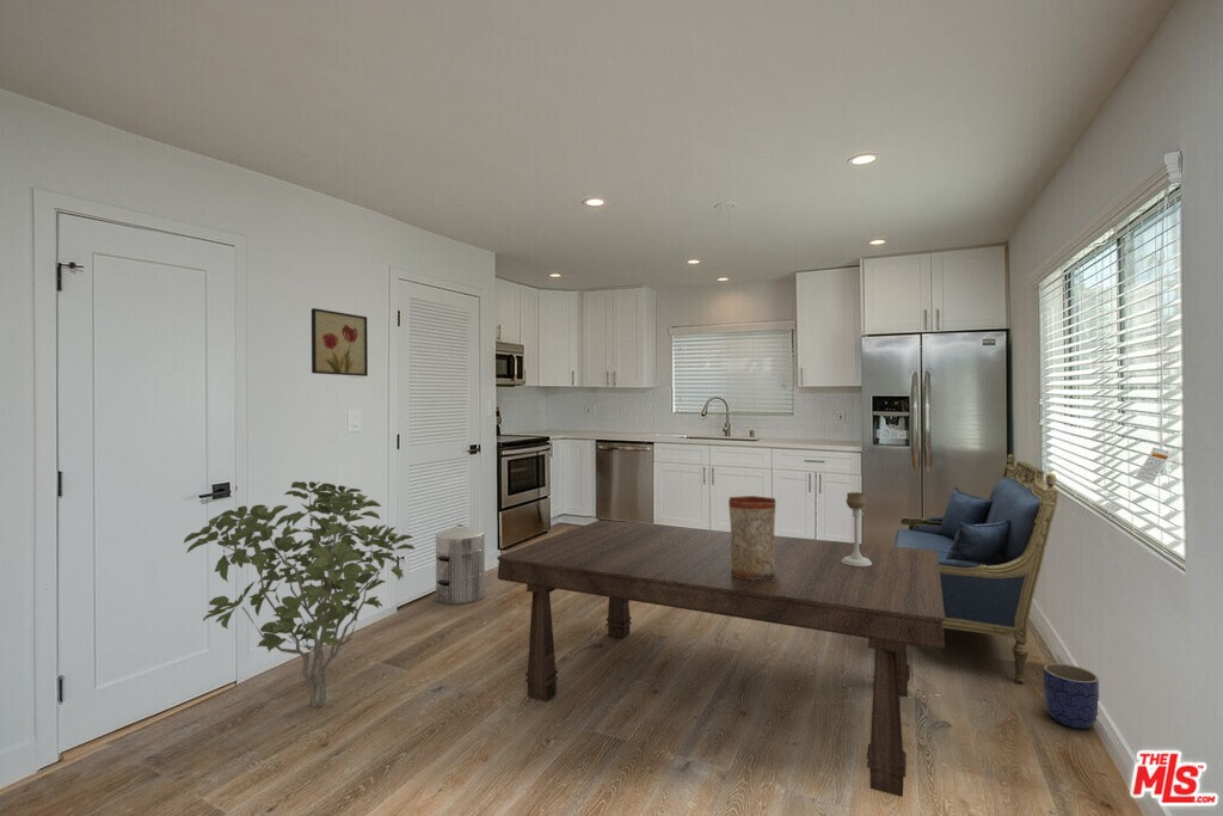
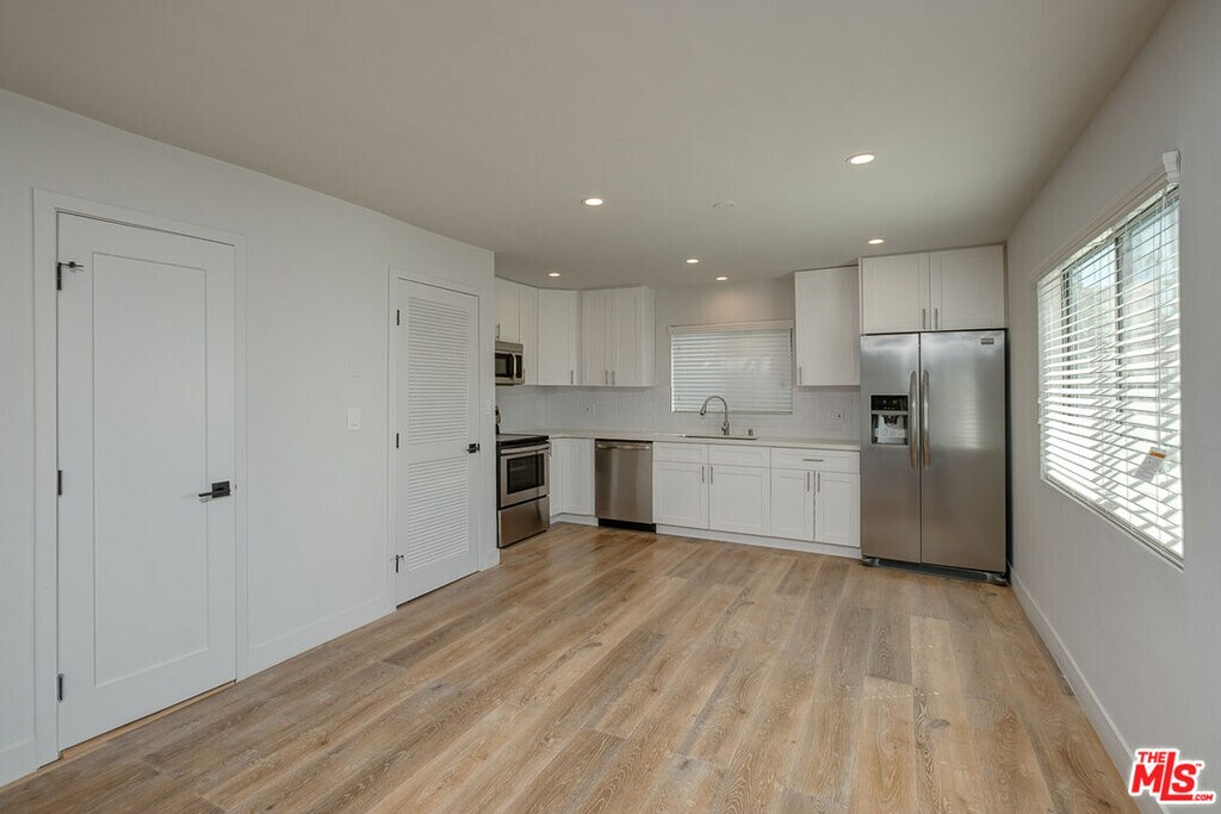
- candle holder [842,491,872,566]
- settee [893,453,1059,683]
- dining table [496,519,946,798]
- planter [1043,662,1100,730]
- waste bin [435,523,486,606]
- wall art [311,307,369,378]
- vase [727,495,776,581]
- shrub [183,480,416,707]
